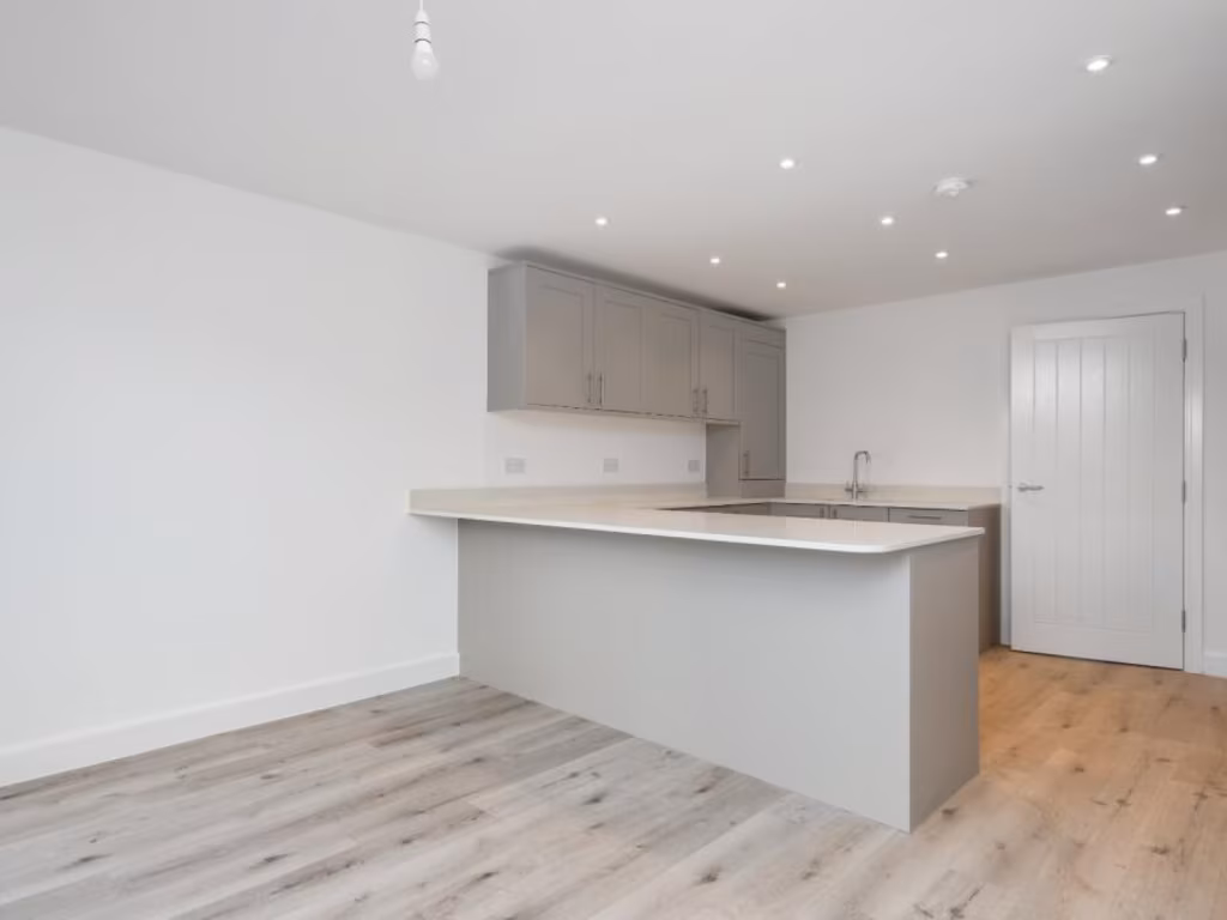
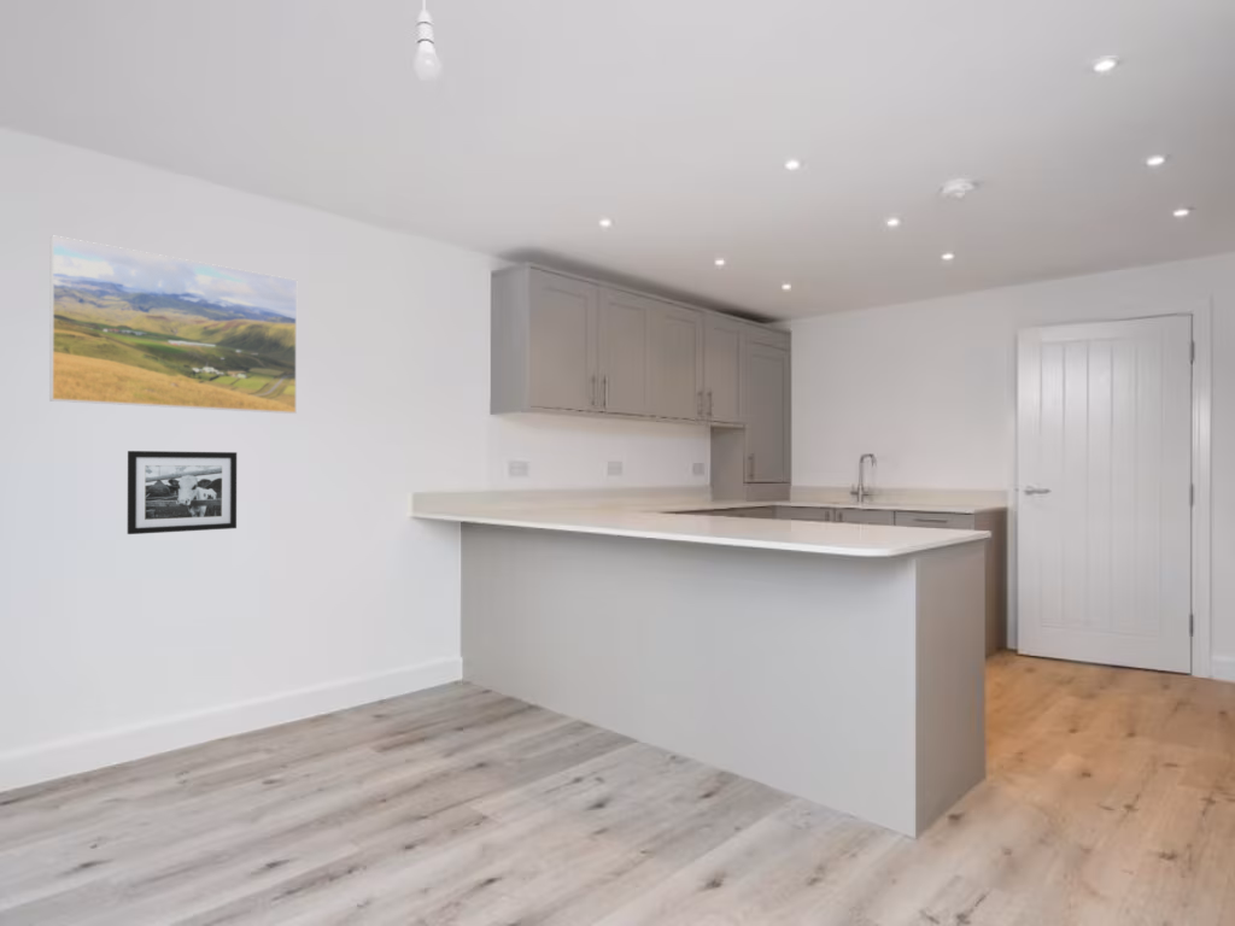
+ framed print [48,234,298,415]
+ picture frame [127,450,238,535]
